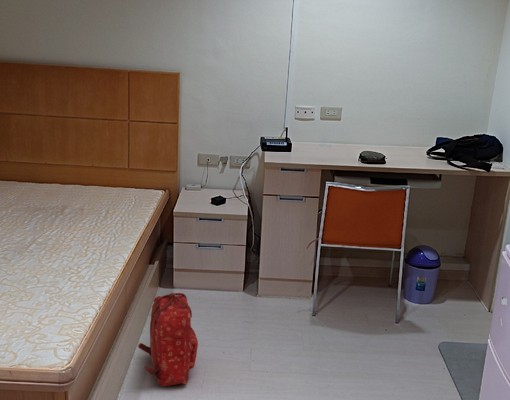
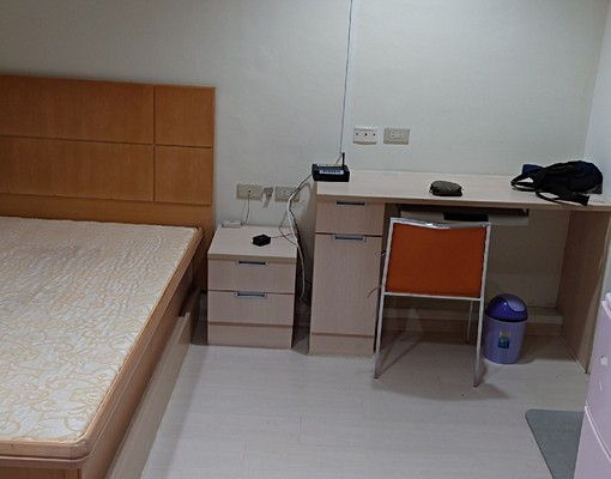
- backpack [137,292,199,387]
